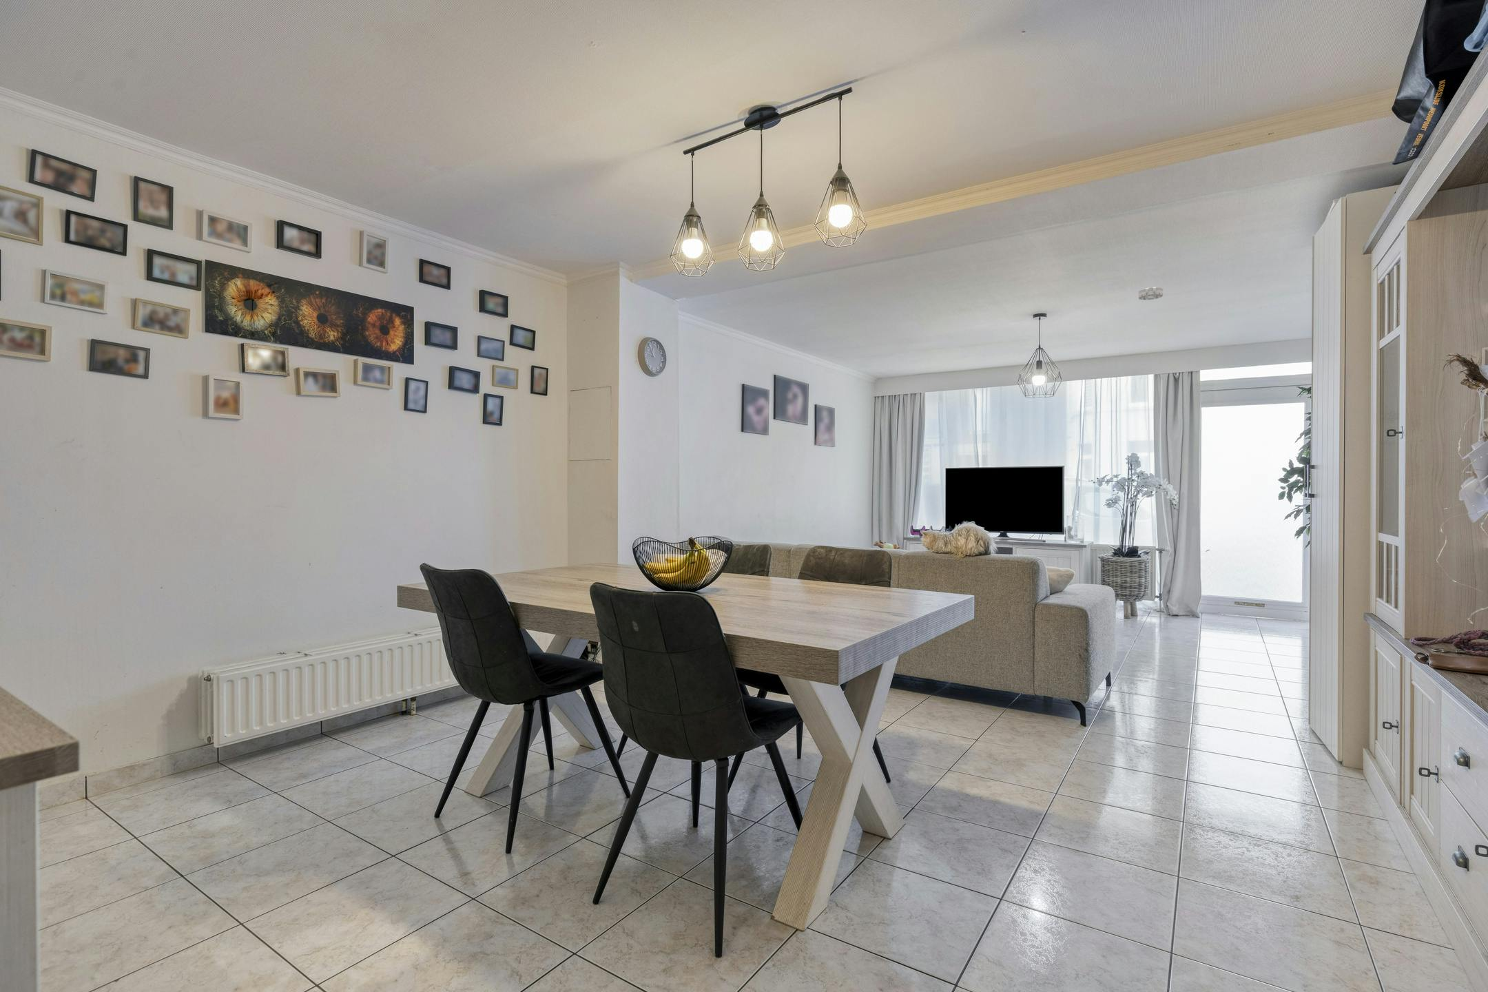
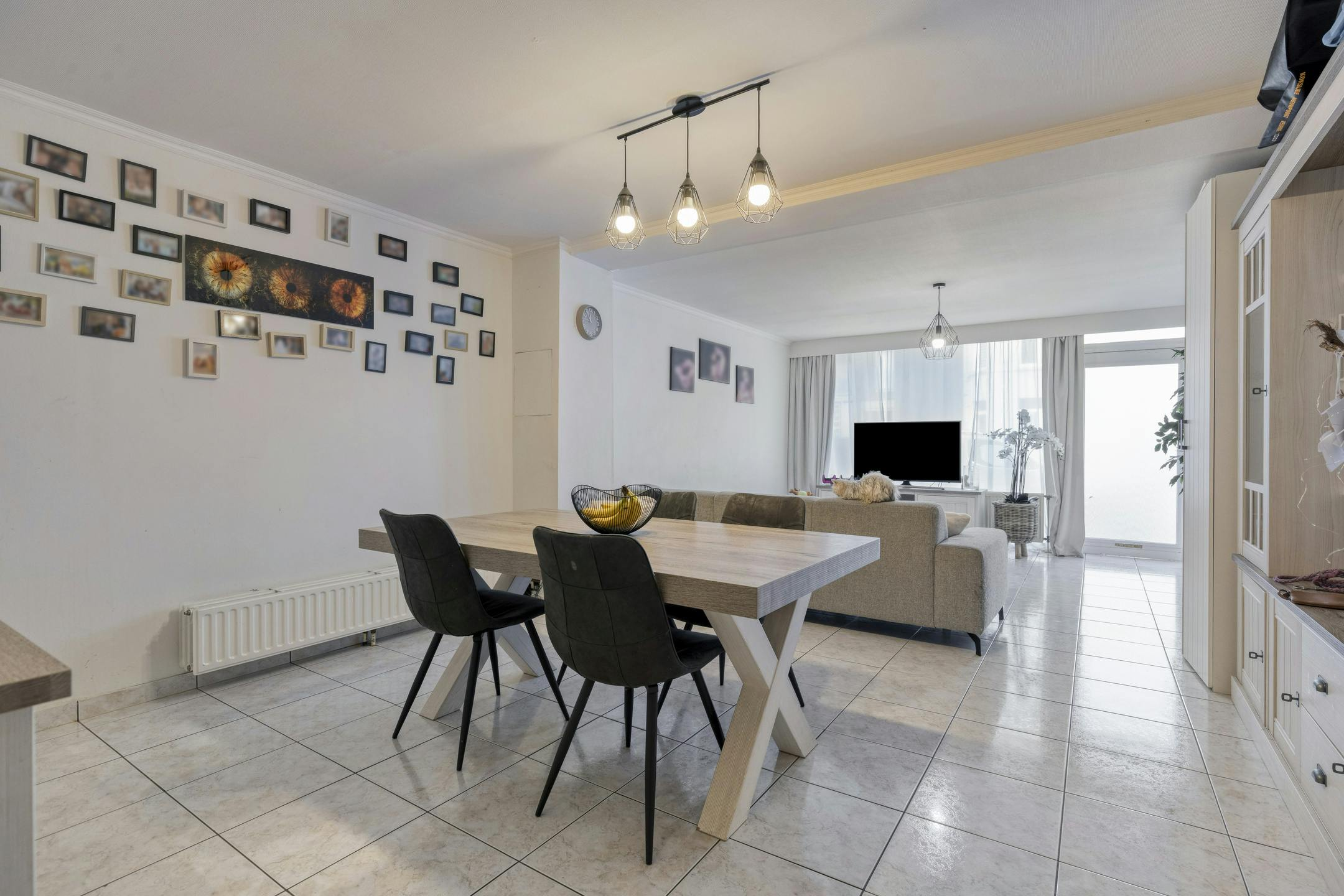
- smoke detector [1138,287,1164,300]
